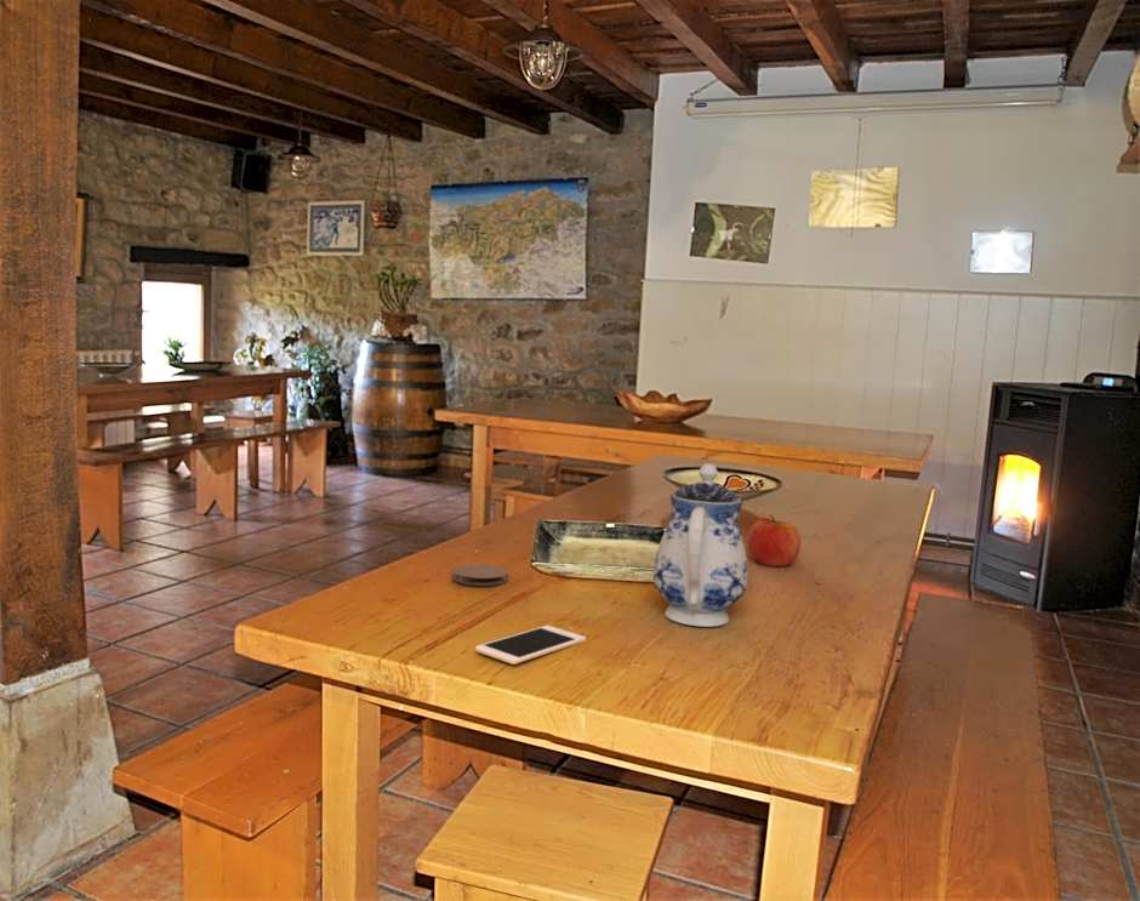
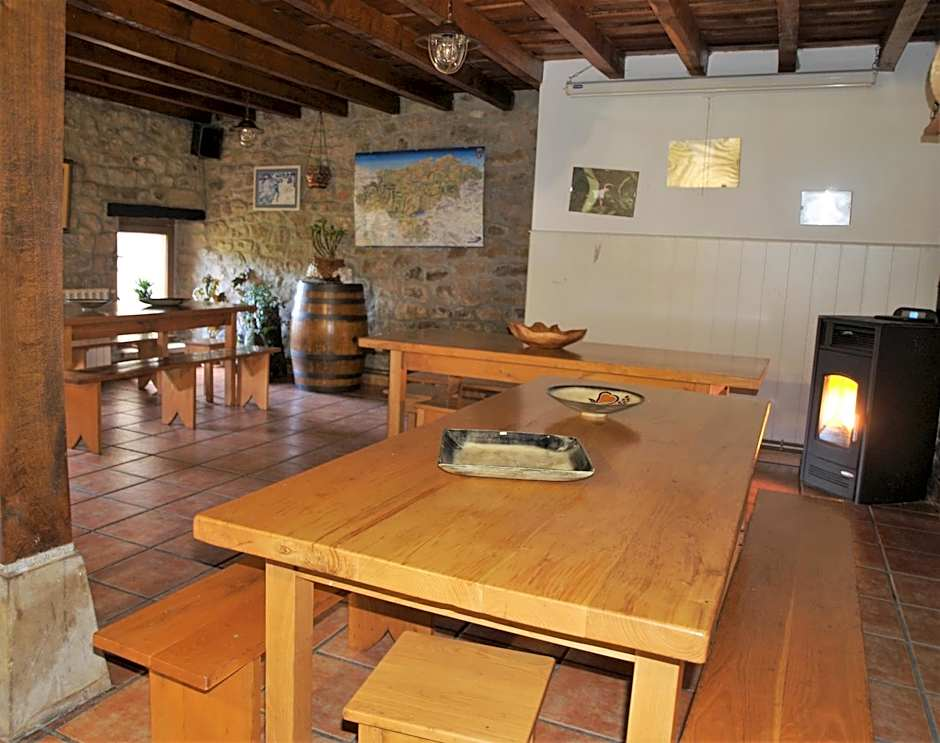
- fruit [746,513,802,568]
- teapot [652,462,749,628]
- cell phone [474,625,587,666]
- coaster [450,563,509,587]
